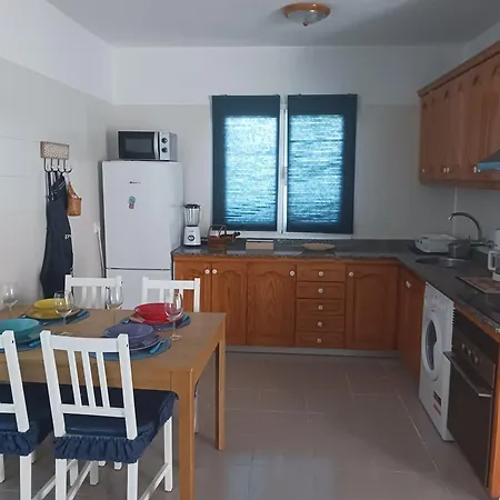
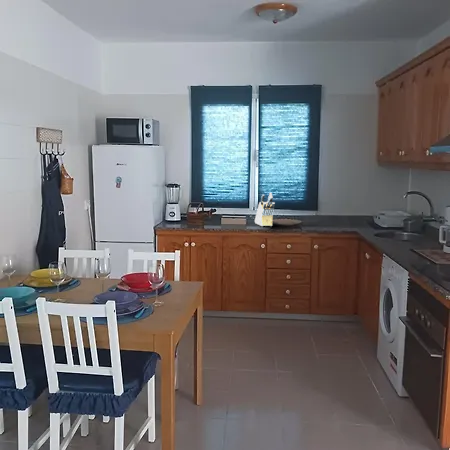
+ knife block [254,192,276,227]
